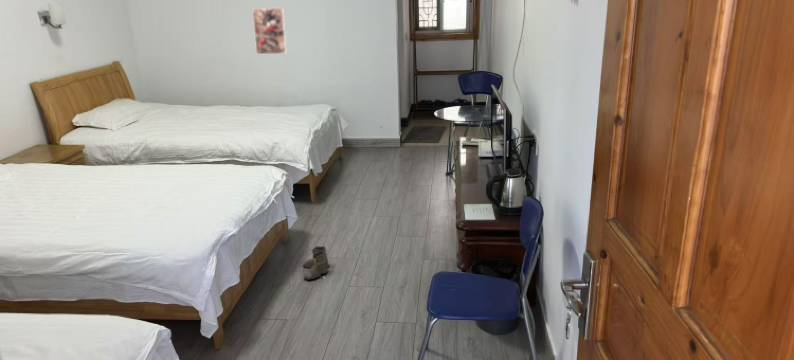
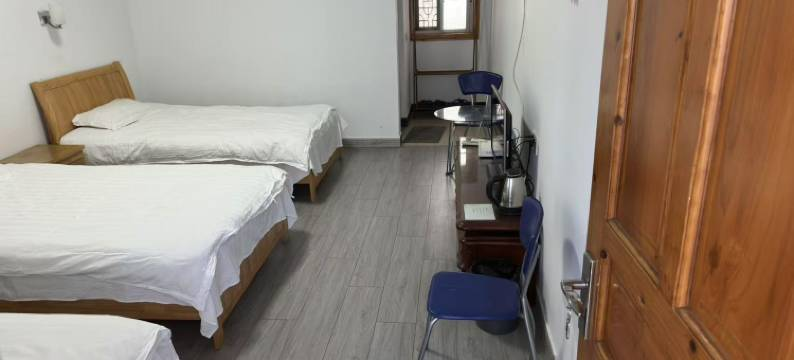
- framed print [251,7,288,55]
- boots [302,245,330,281]
